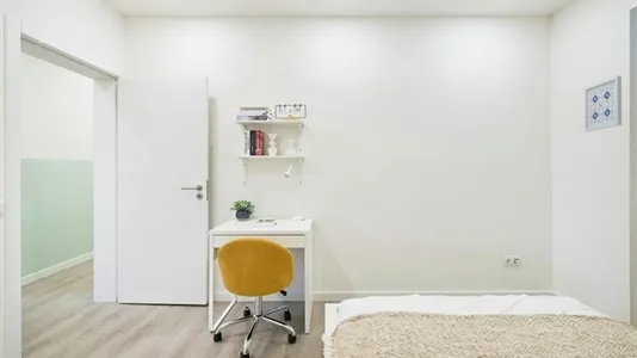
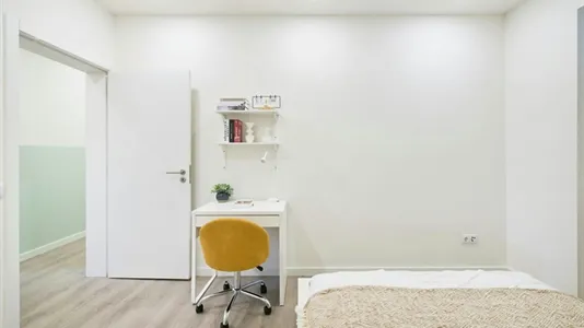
- wall art [583,75,623,132]
